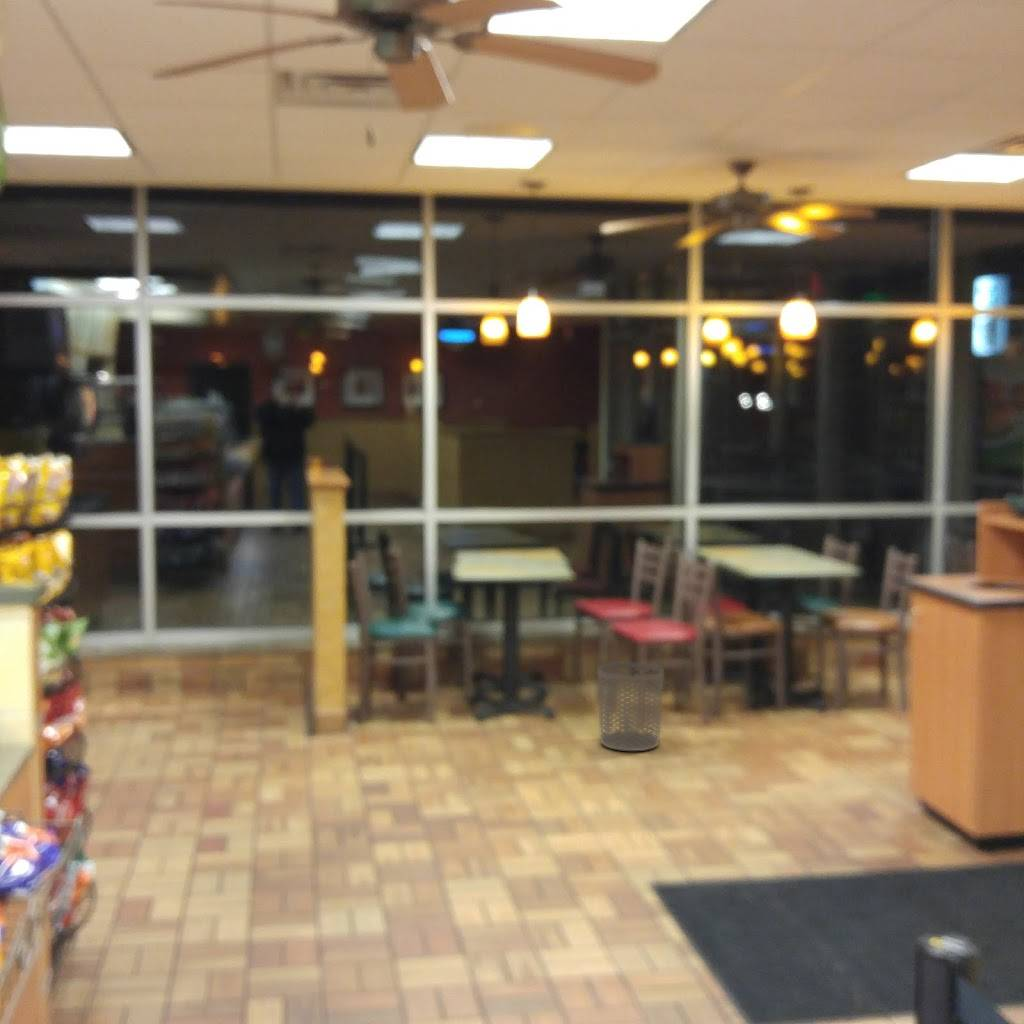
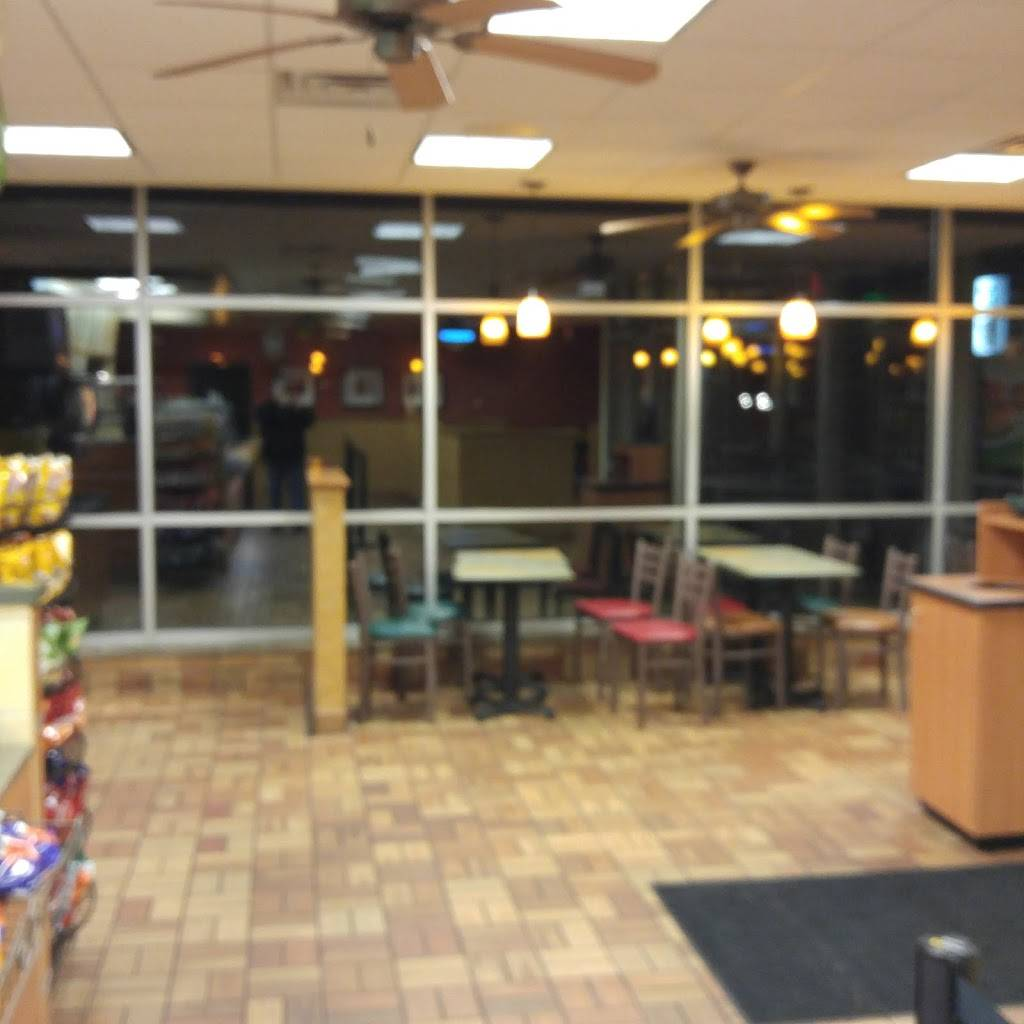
- waste bin [597,661,665,752]
